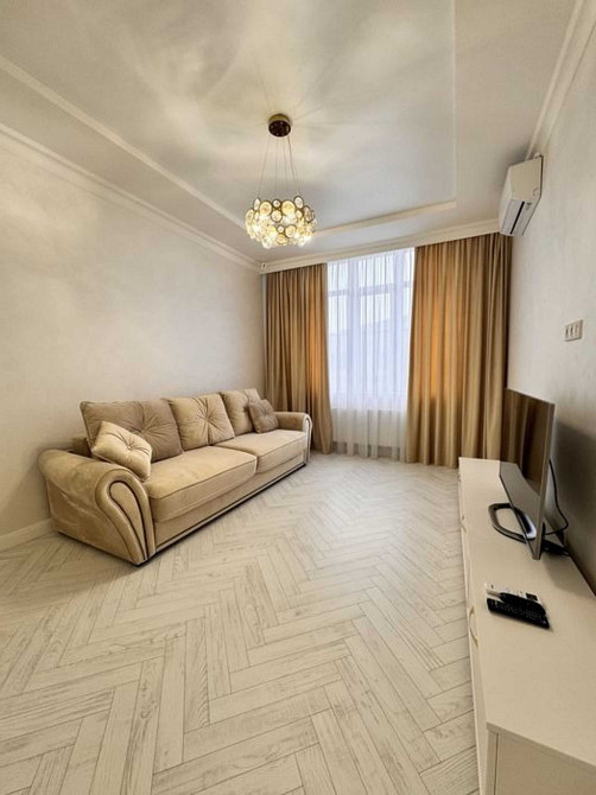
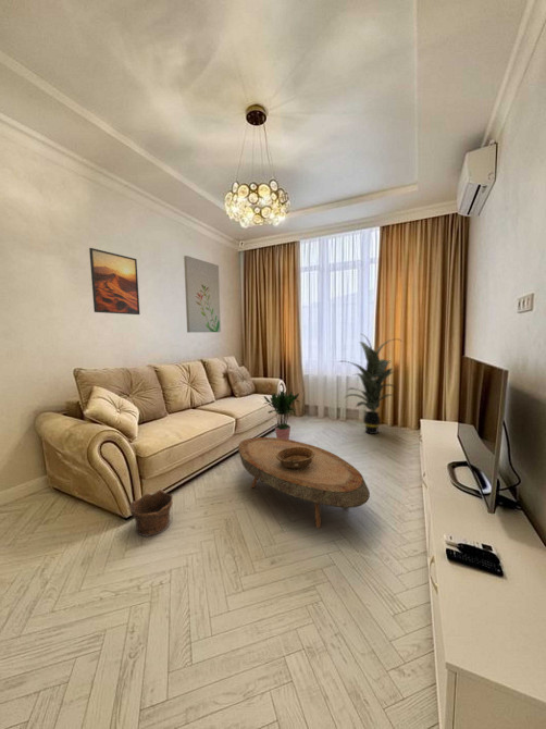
+ indoor plant [337,333,401,435]
+ decorative bowl [276,447,314,469]
+ potted plant [263,390,300,440]
+ coffee table [237,436,371,529]
+ clay pot [128,489,174,538]
+ wall art [183,255,222,334]
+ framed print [88,247,141,316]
